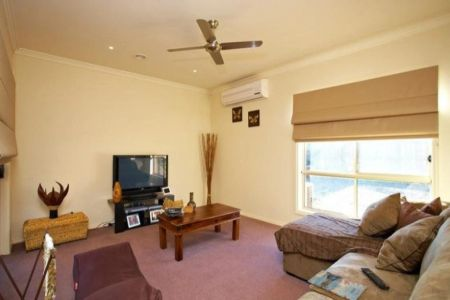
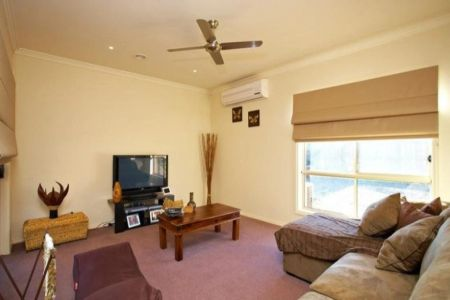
- magazine [307,269,367,300]
- remote control [360,267,391,291]
